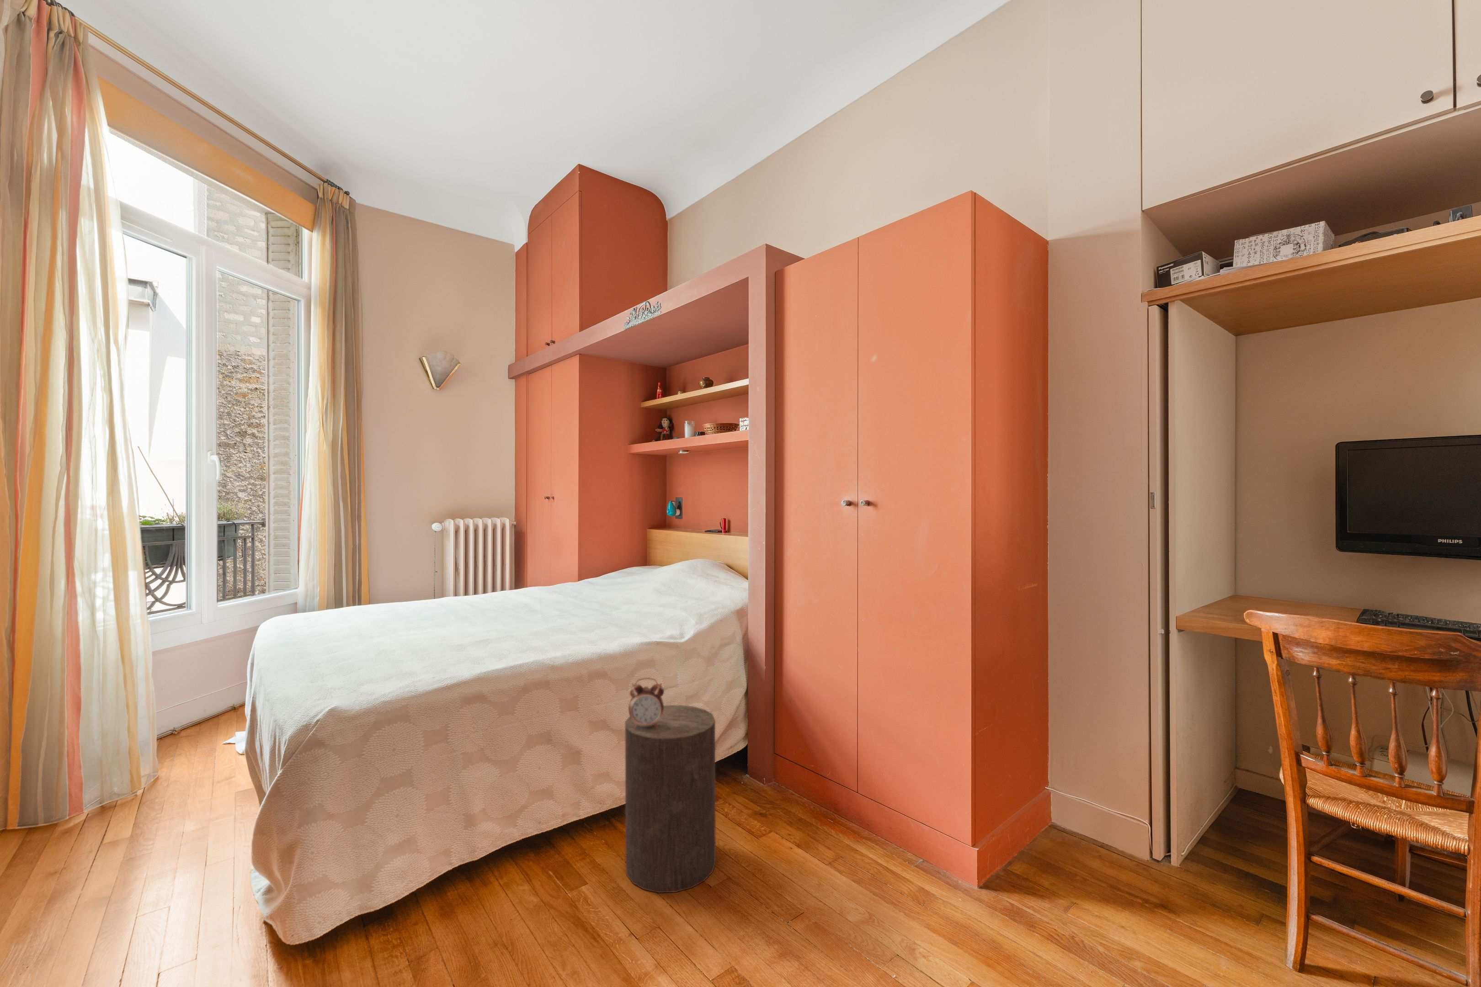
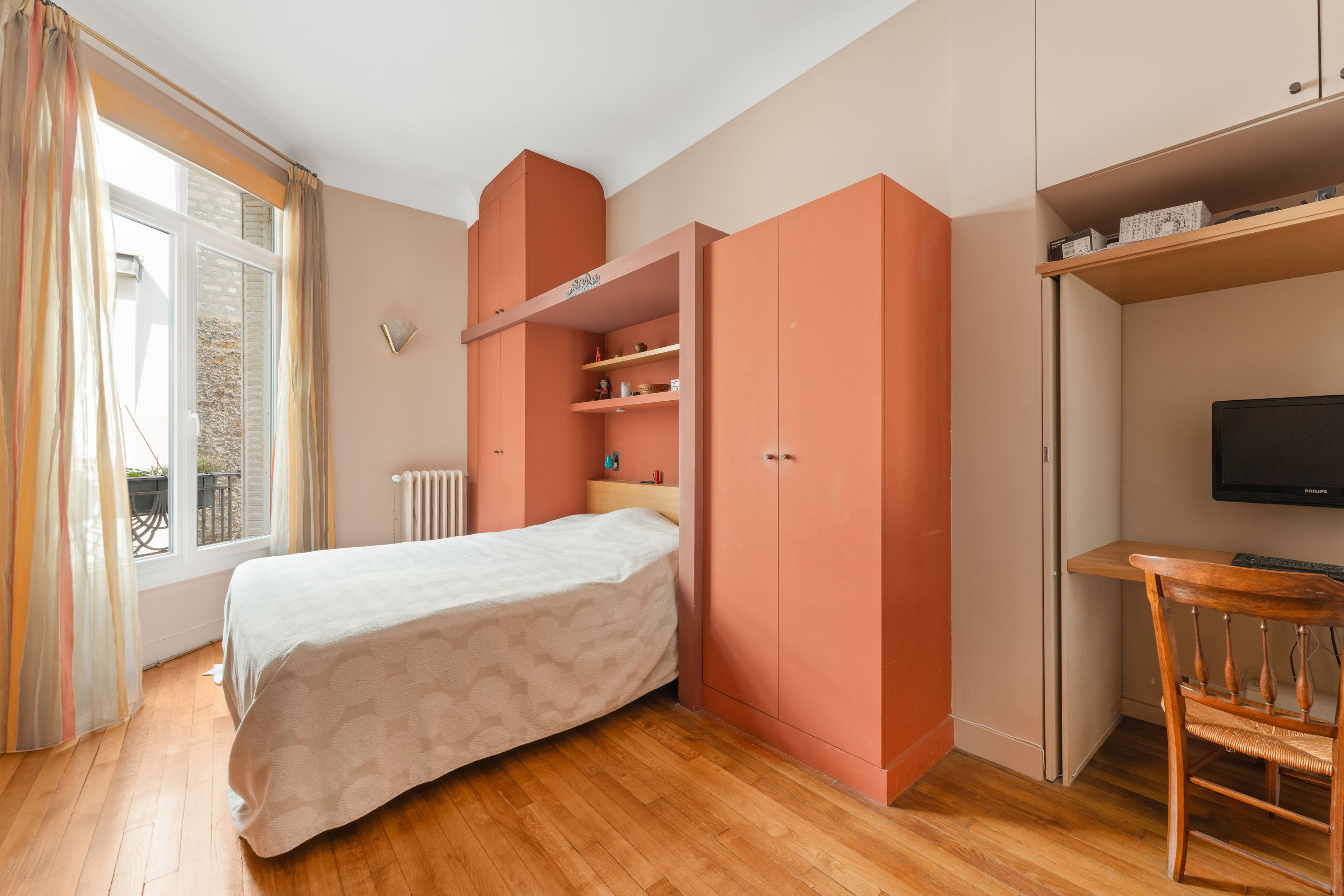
- stool [625,705,716,893]
- alarm clock [628,677,664,729]
